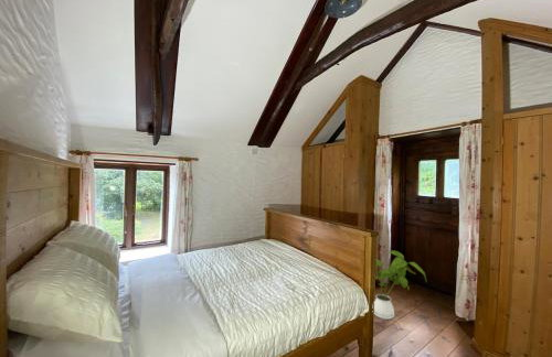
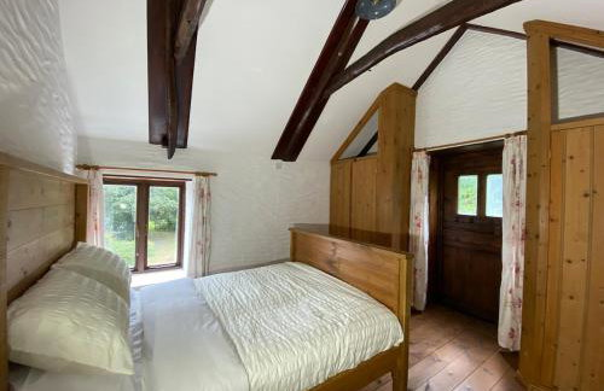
- house plant [373,250,428,321]
